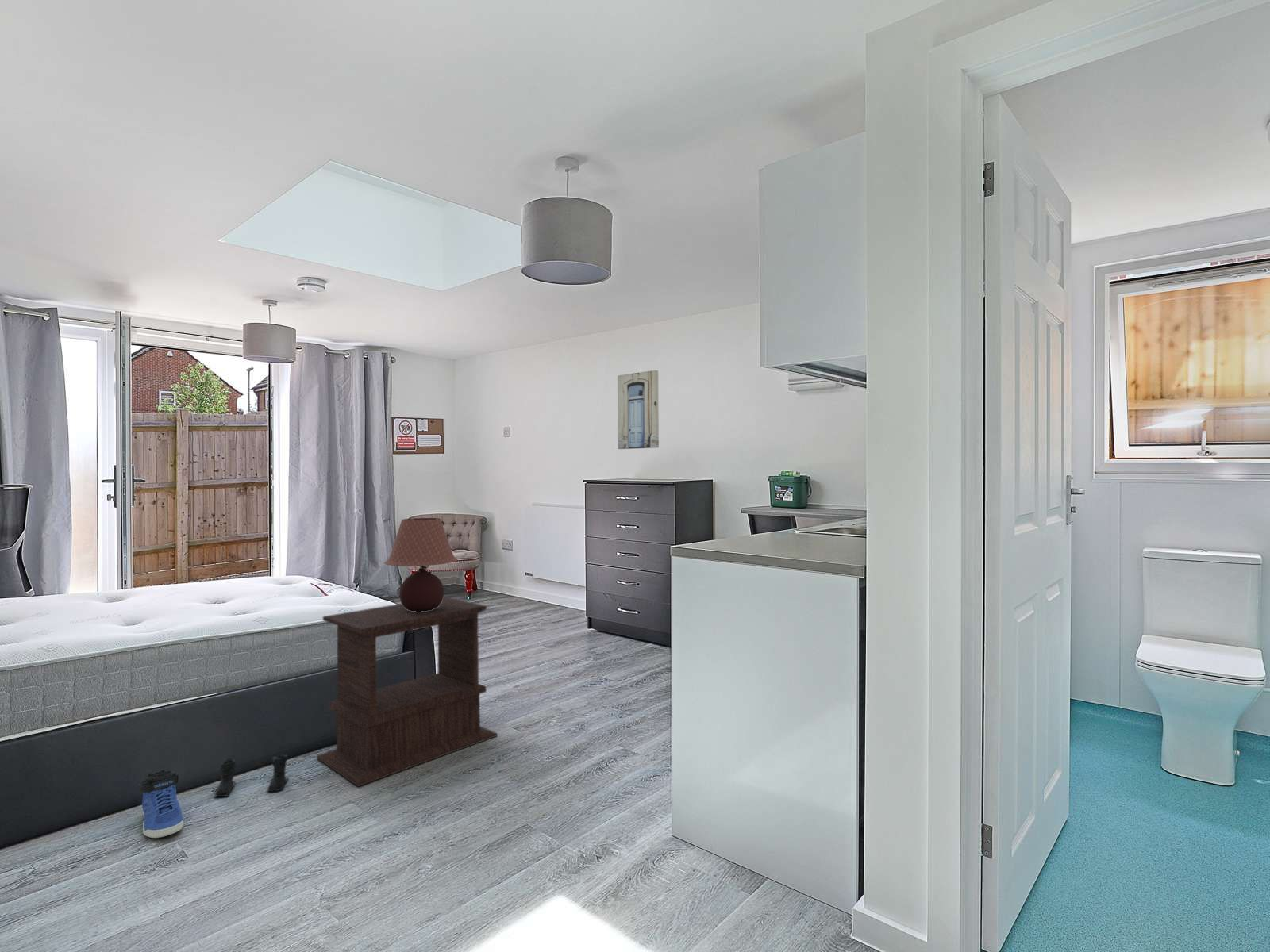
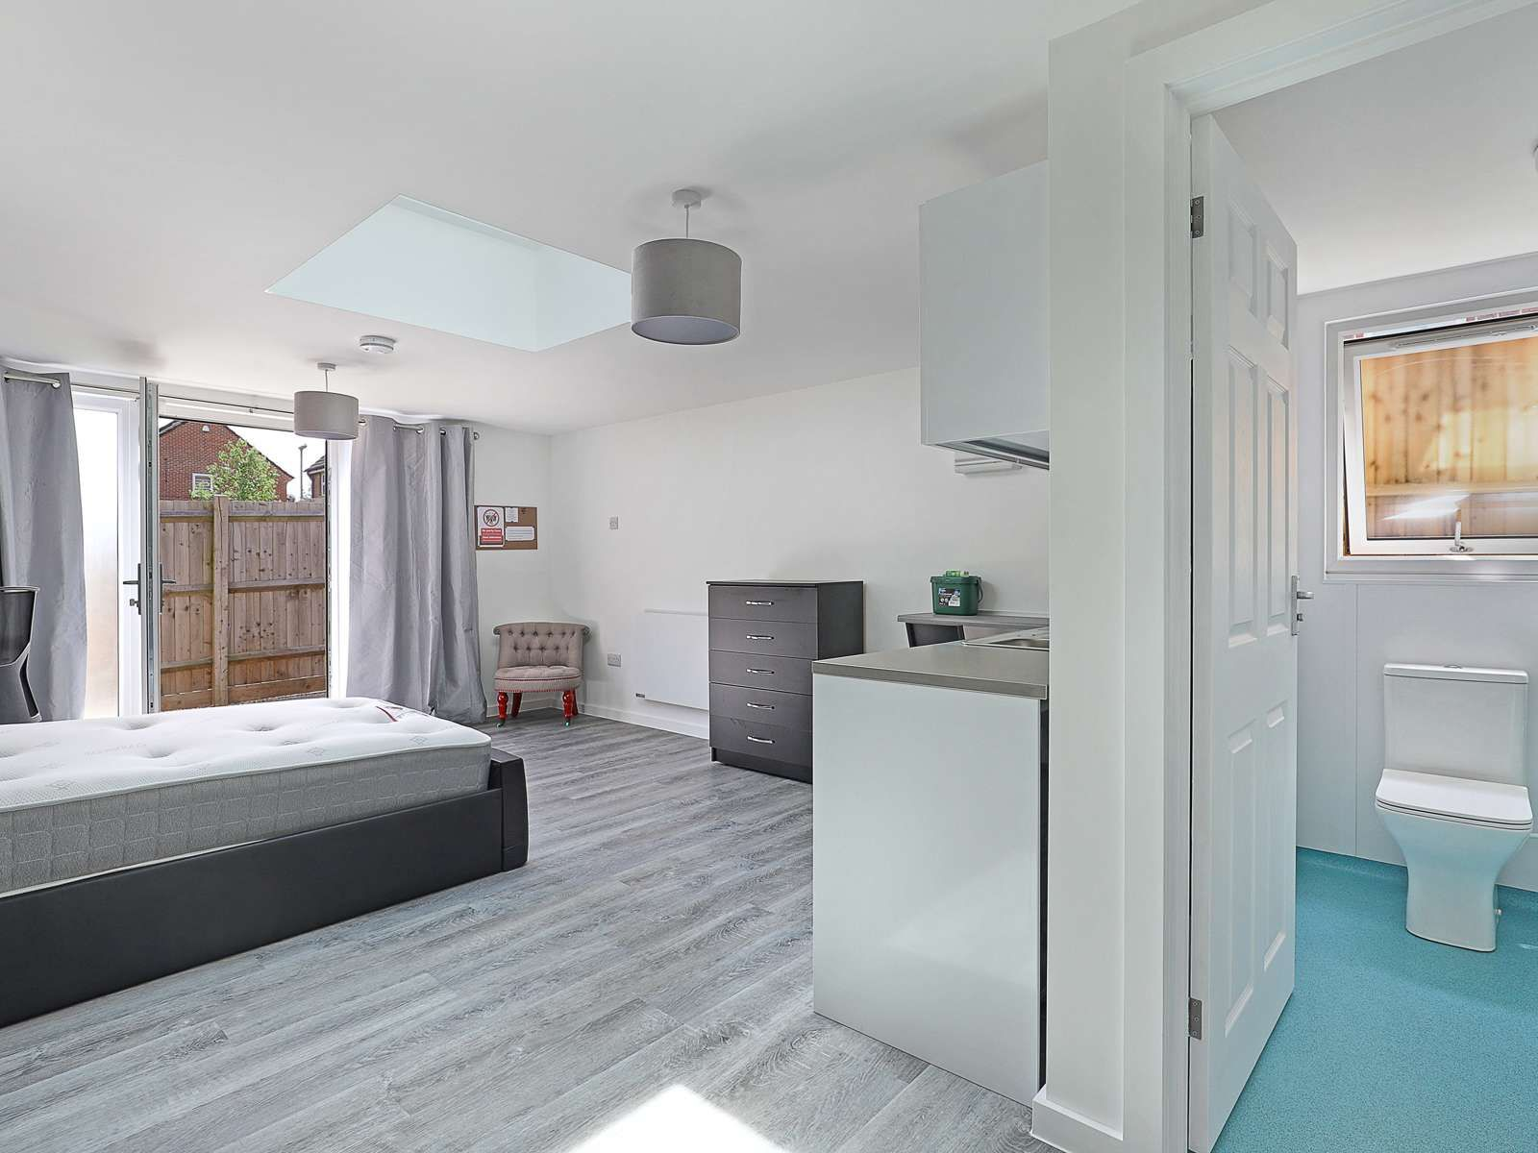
- sneaker [138,769,184,839]
- boots [214,753,290,797]
- side table [316,596,498,788]
- table lamp [383,517,459,612]
- wall art [617,370,660,450]
